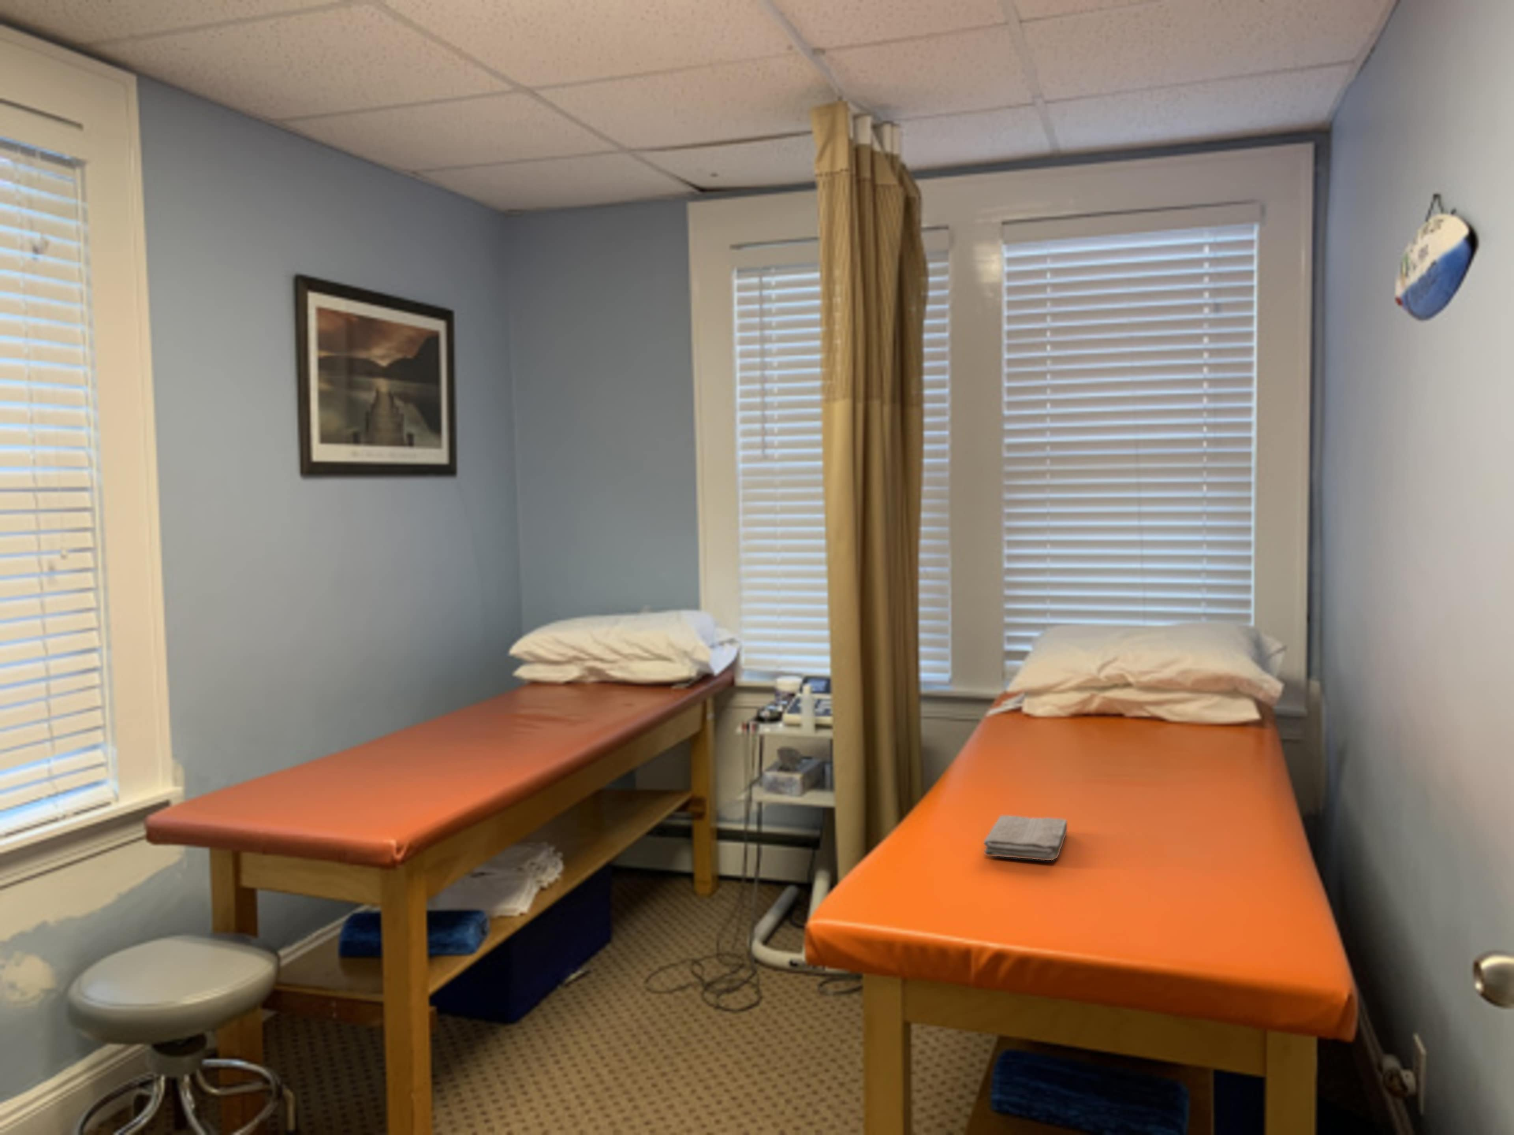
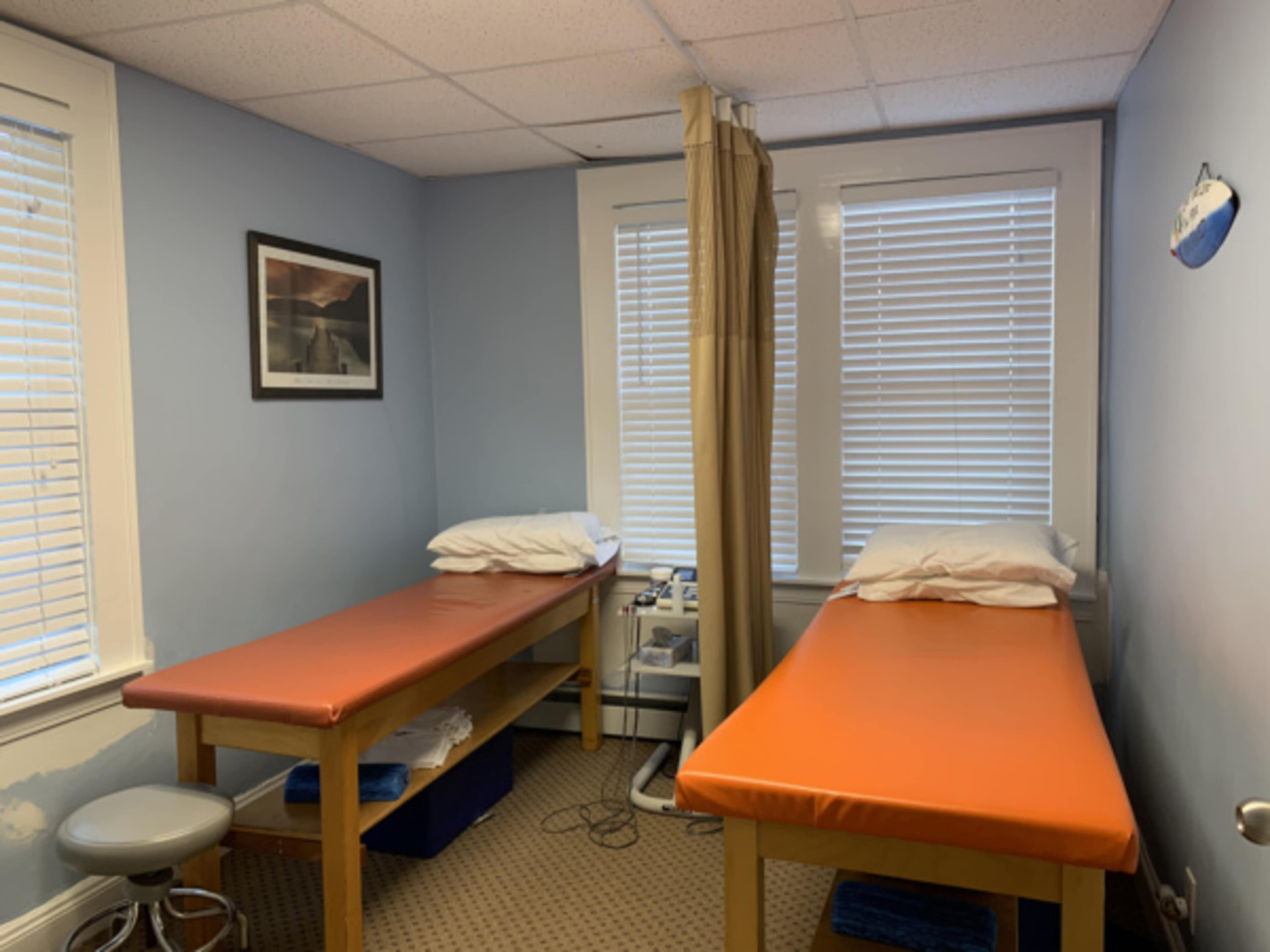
- washcloth [984,815,1067,861]
